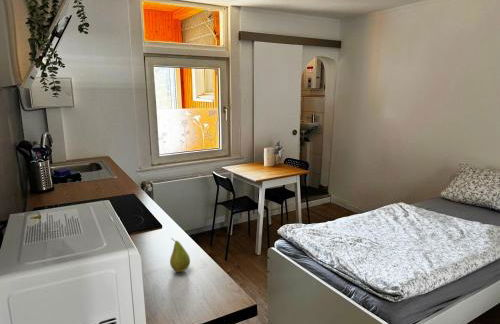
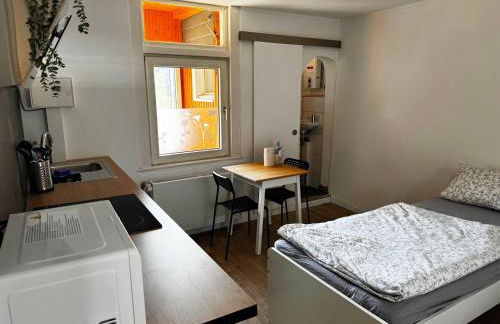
- fruit [169,237,191,273]
